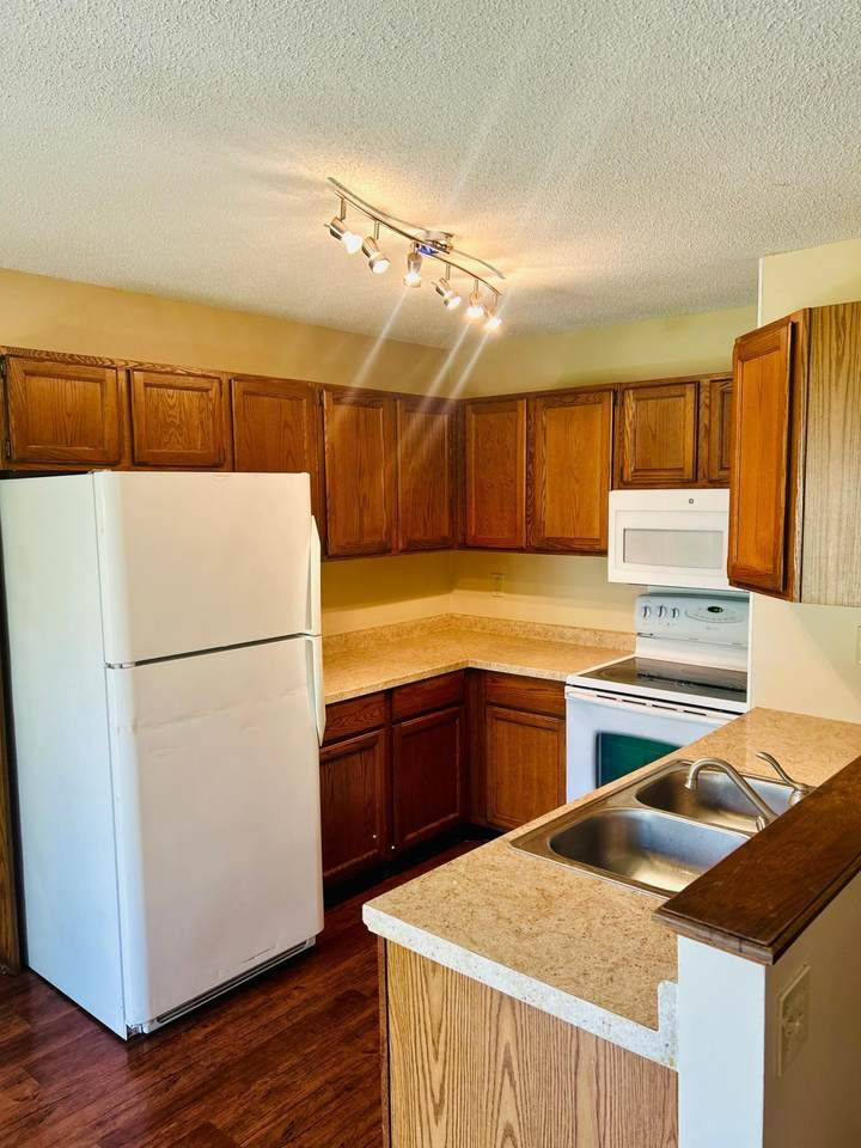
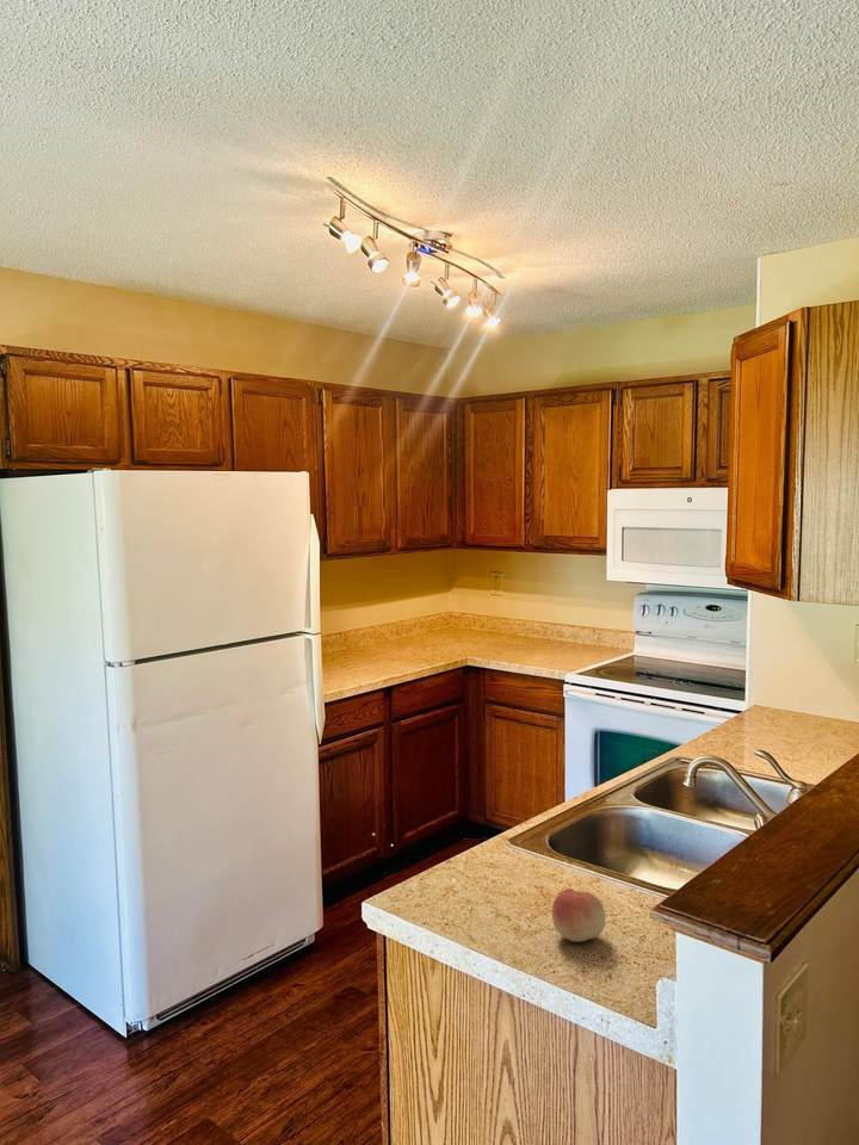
+ fruit [550,887,607,943]
